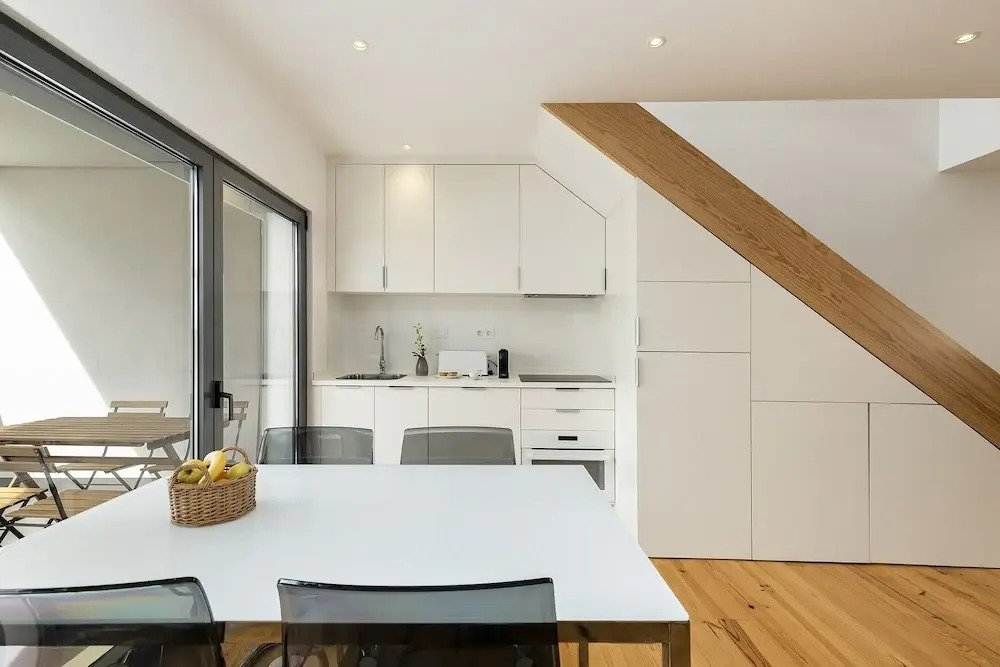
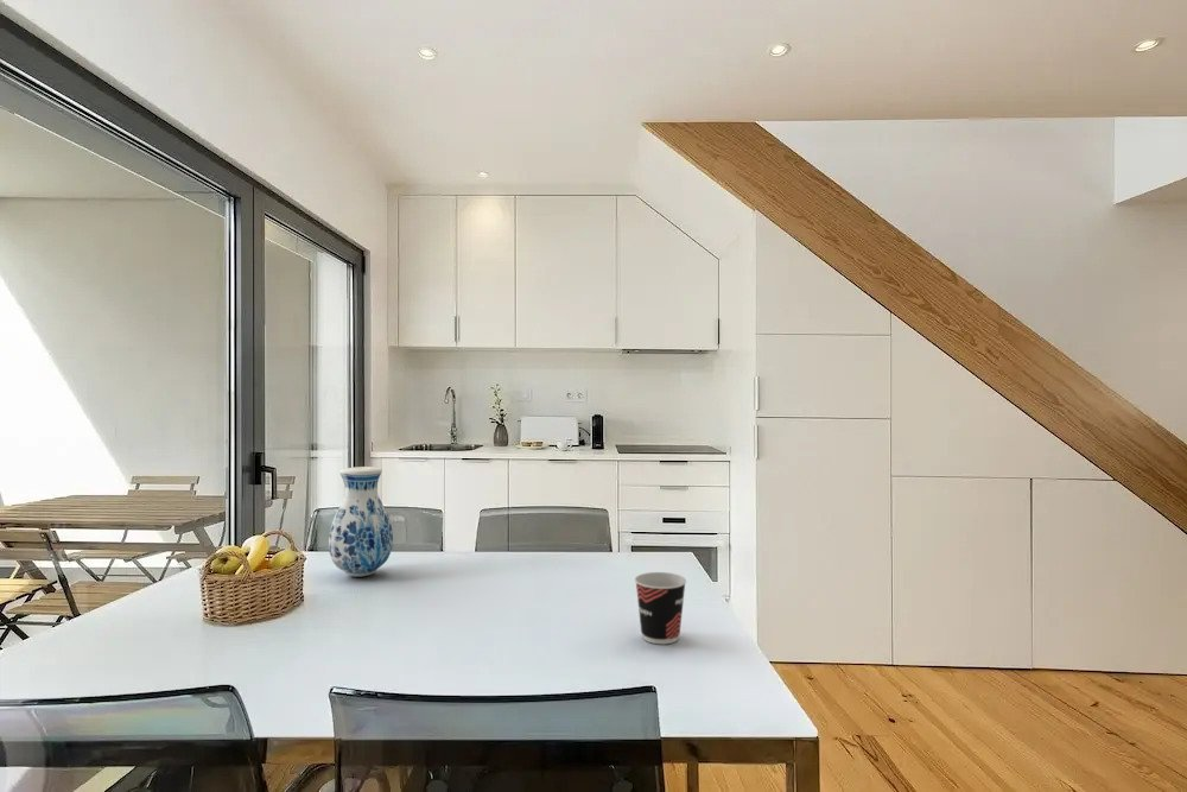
+ vase [328,465,394,578]
+ cup [634,571,687,645]
